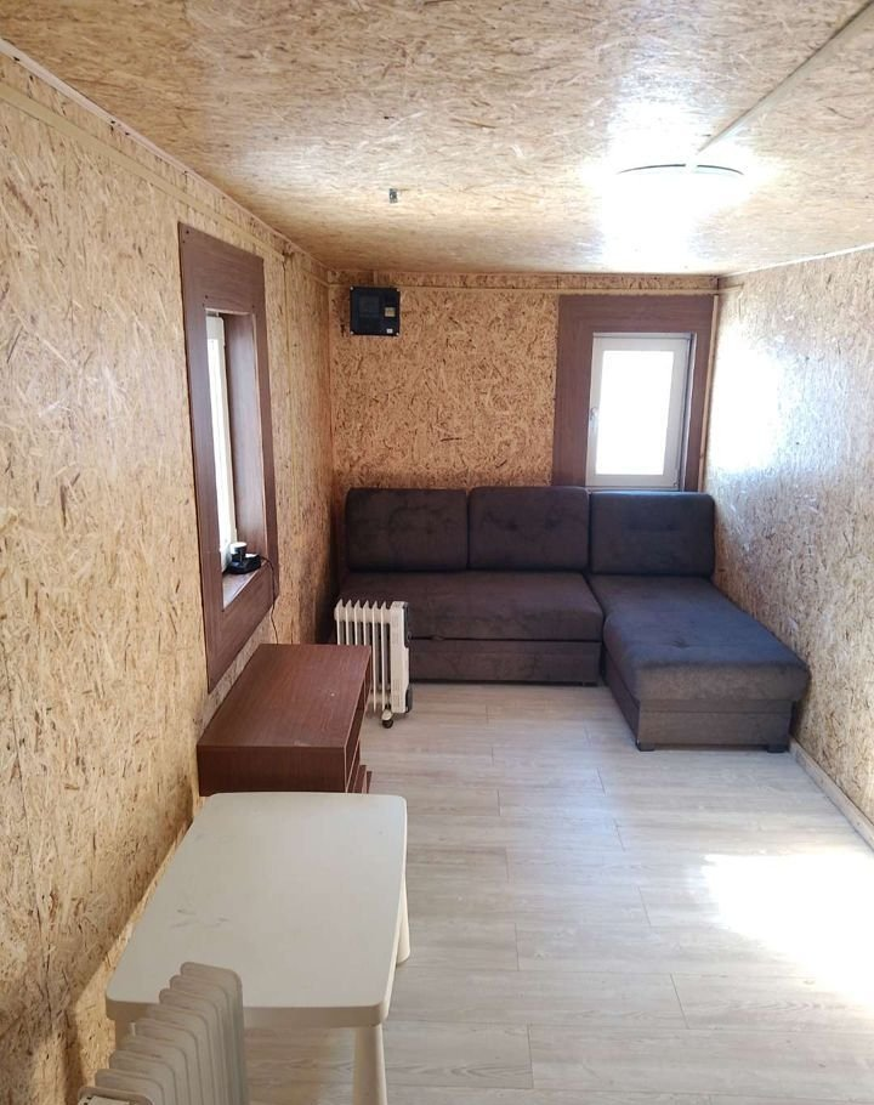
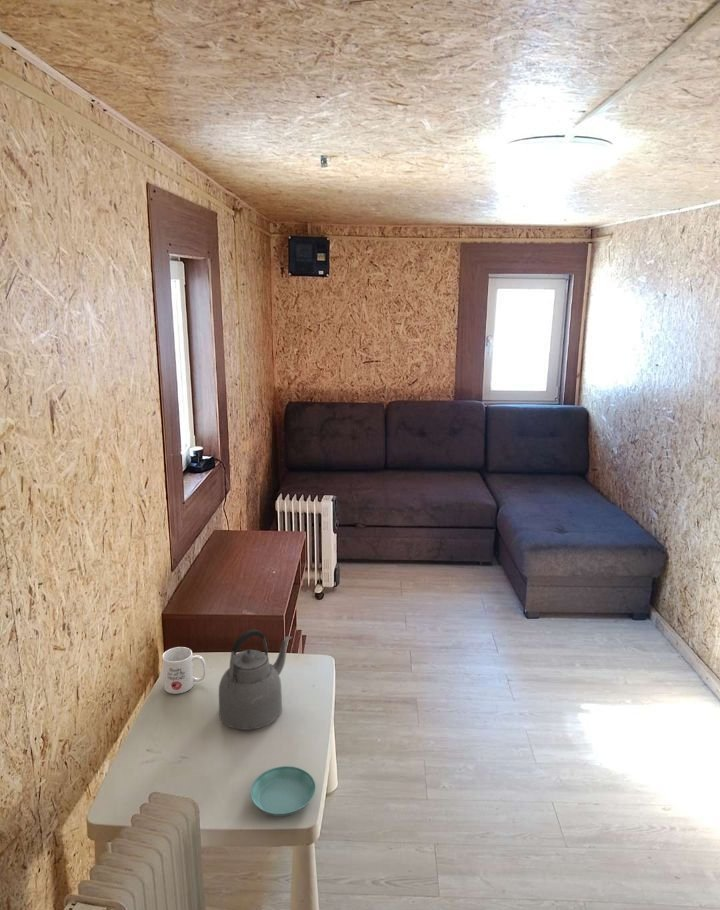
+ mug [161,646,207,695]
+ kettle [218,629,293,731]
+ saucer [249,765,317,817]
